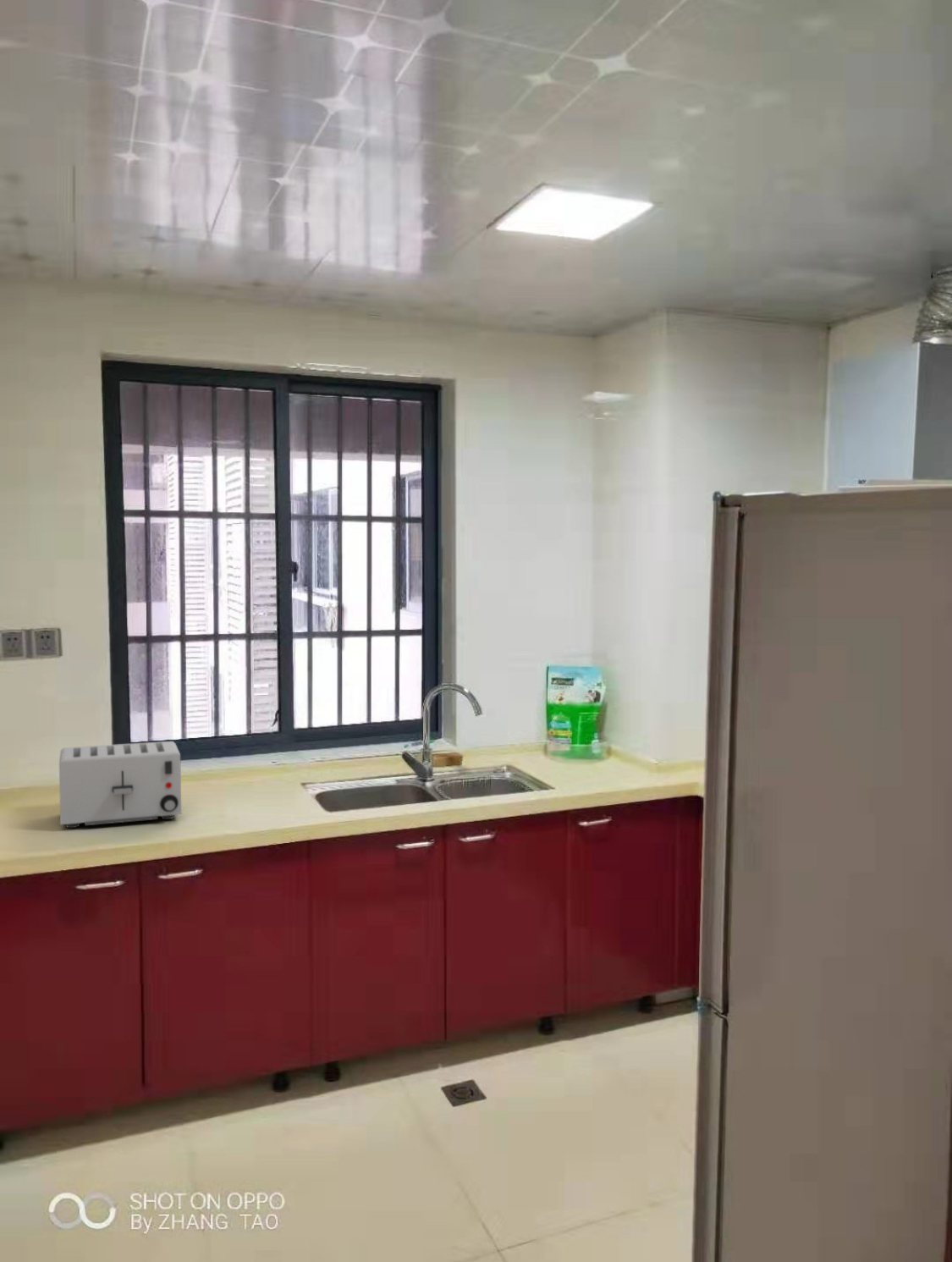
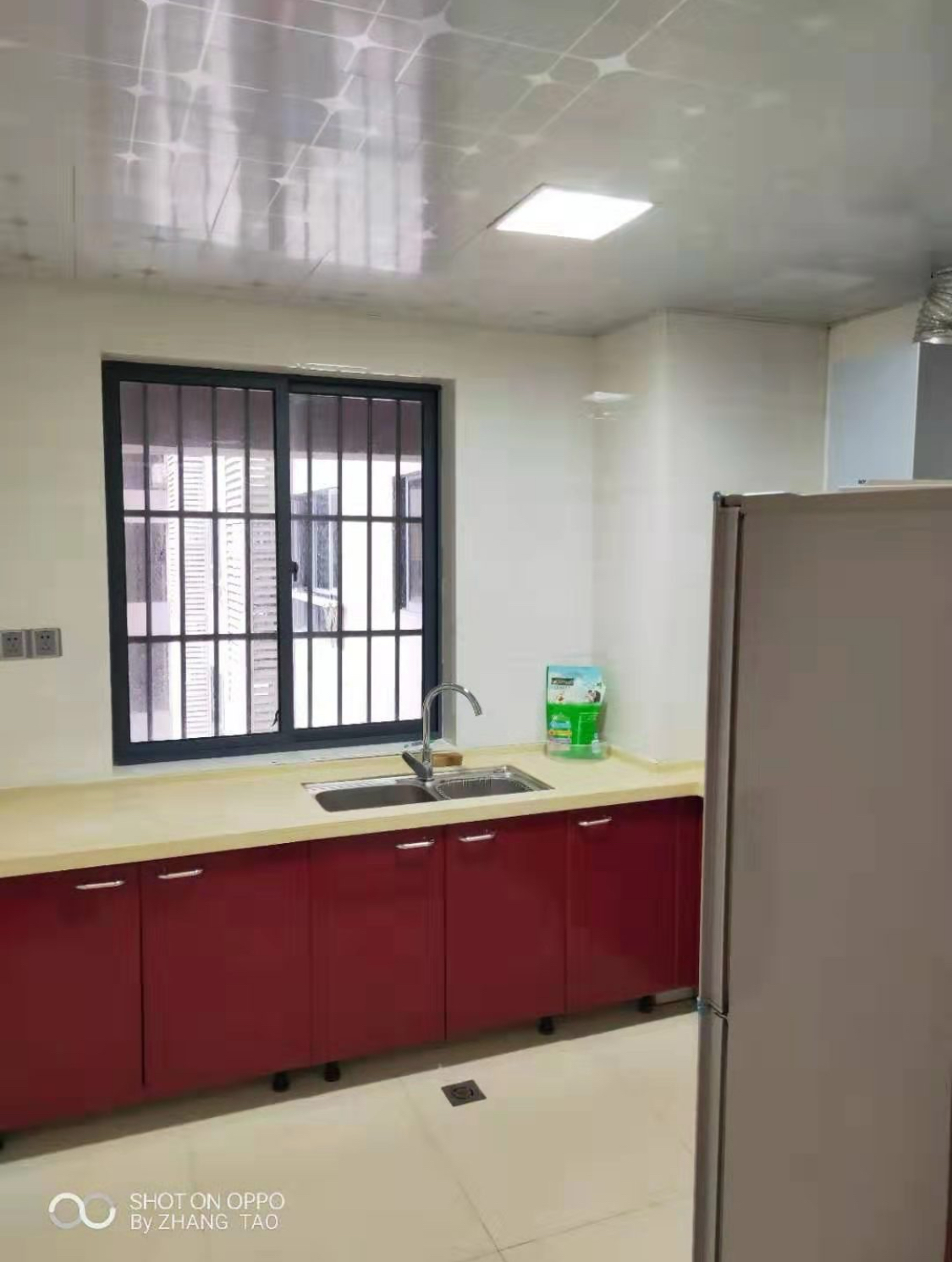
- toaster [58,741,182,829]
